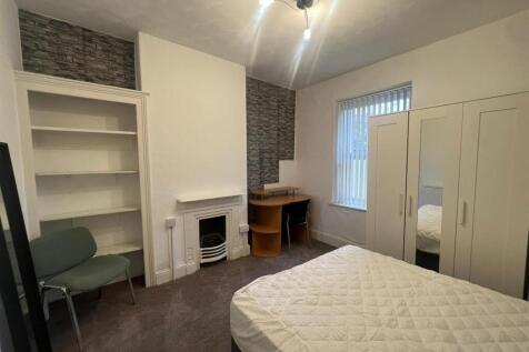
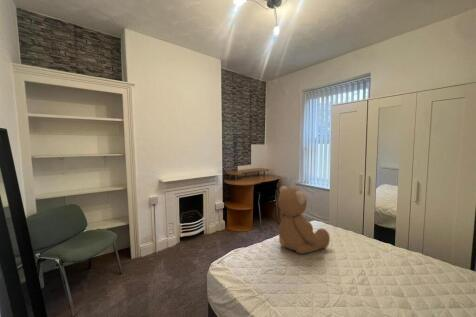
+ teddy bear [277,185,331,255]
